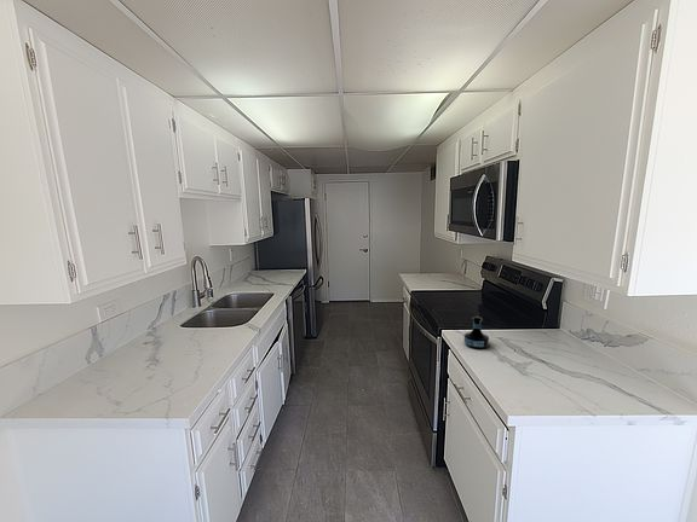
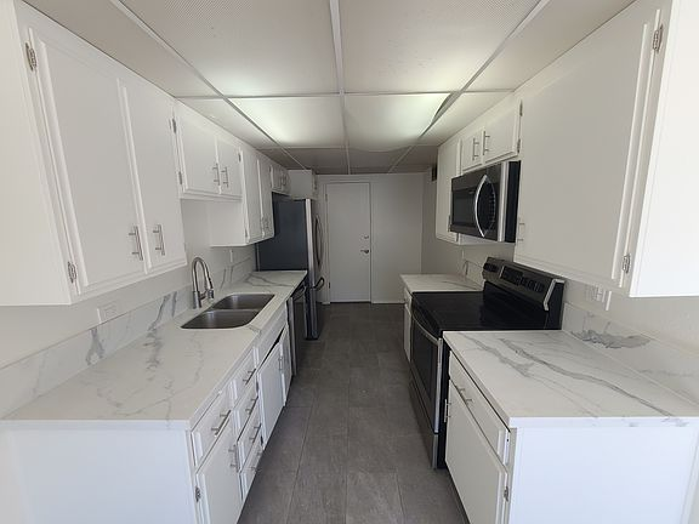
- tequila bottle [463,315,490,350]
